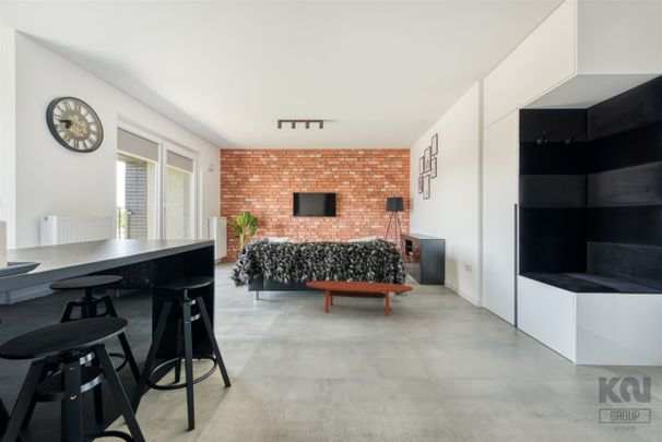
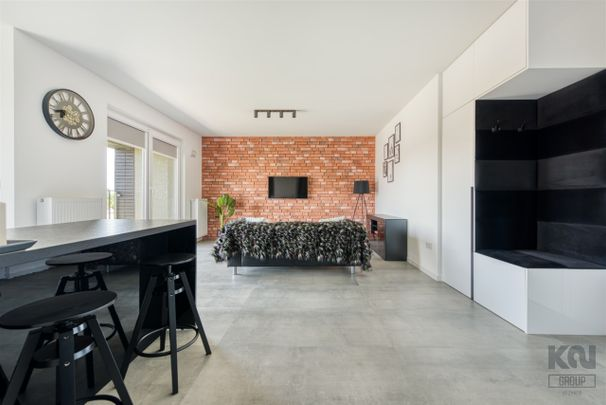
- coffee table [305,280,414,316]
